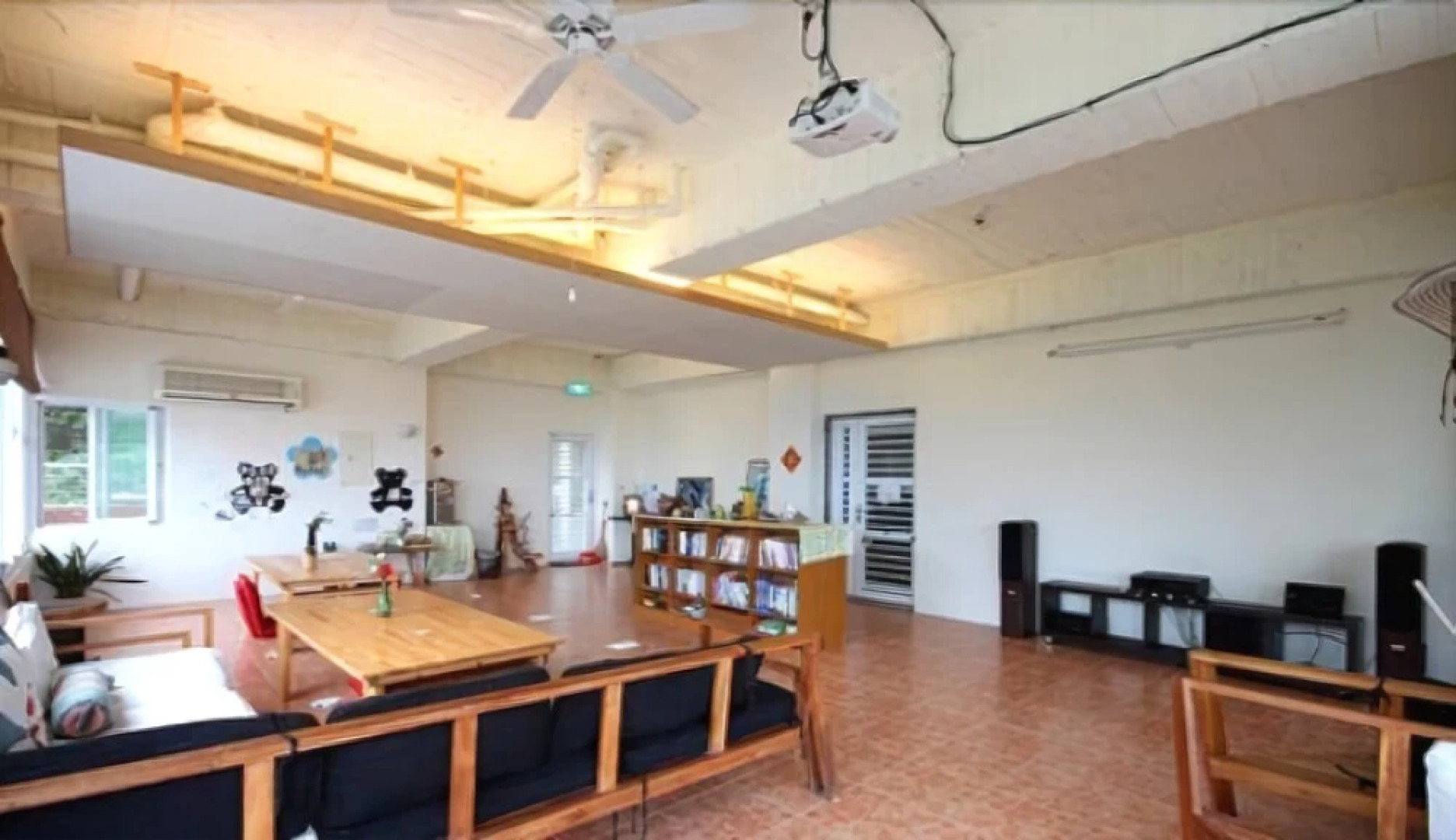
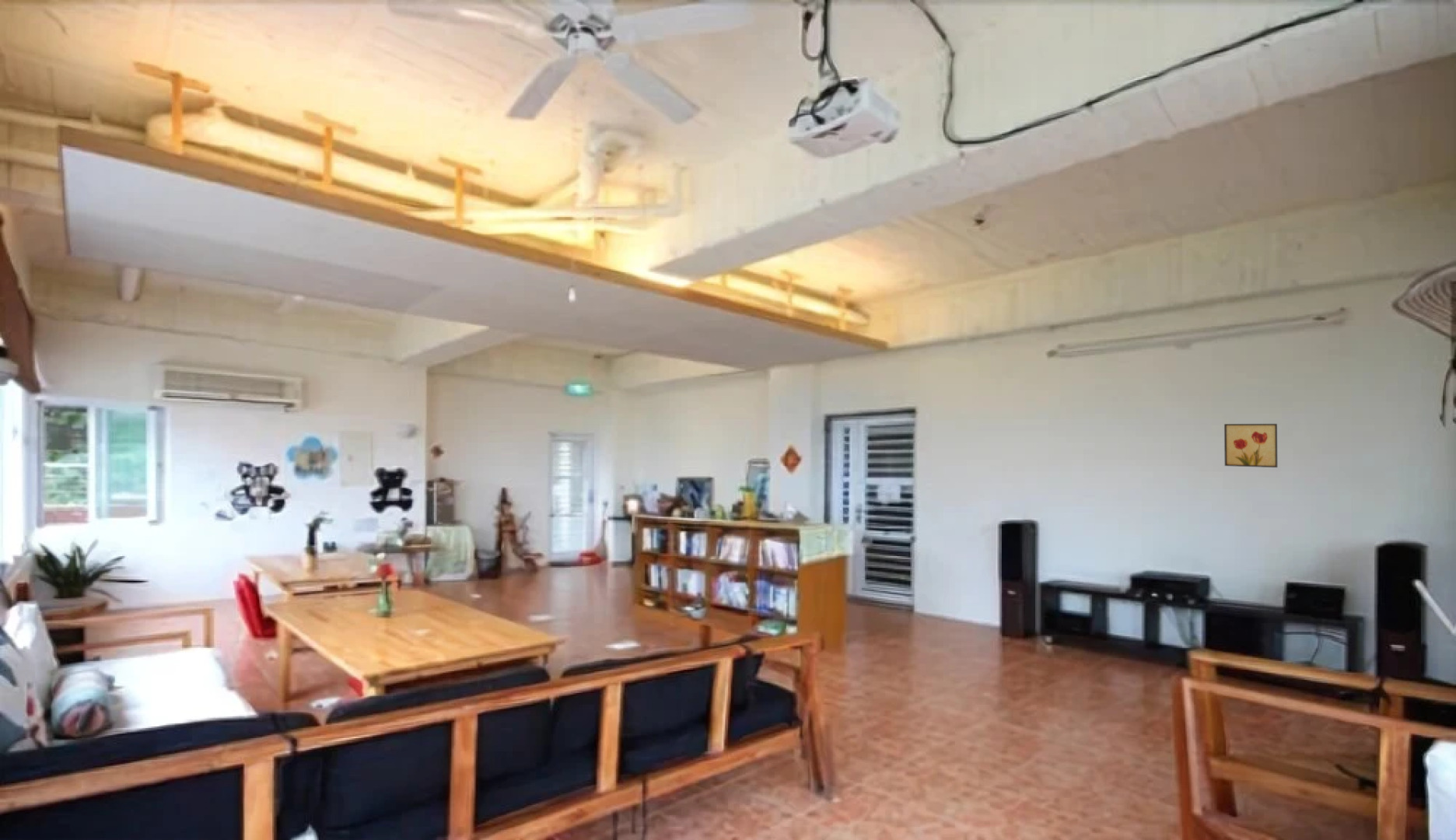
+ wall art [1223,423,1279,468]
